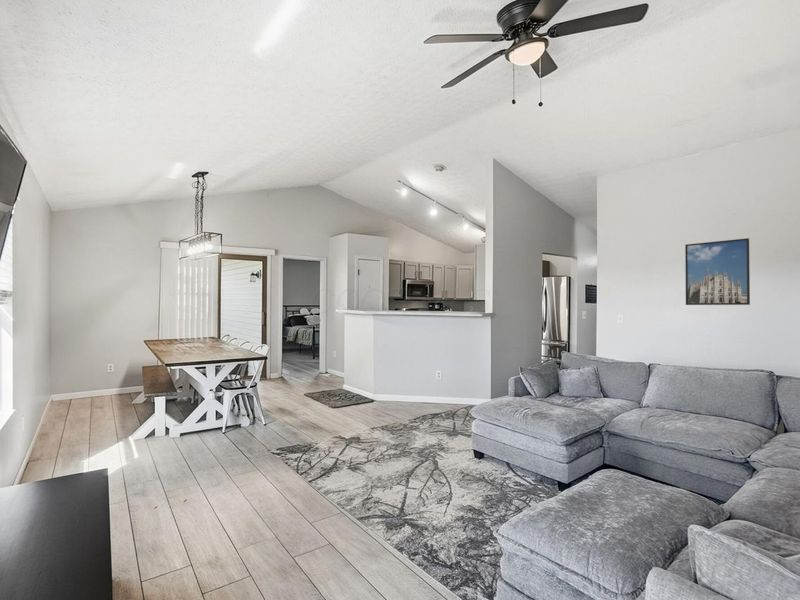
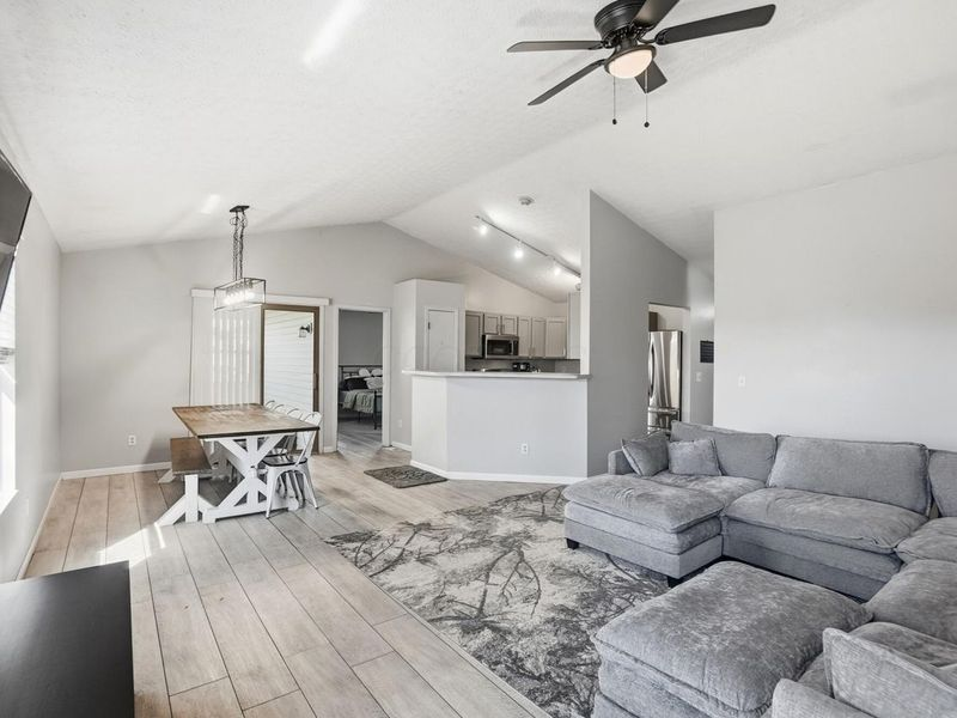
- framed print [684,237,751,306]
